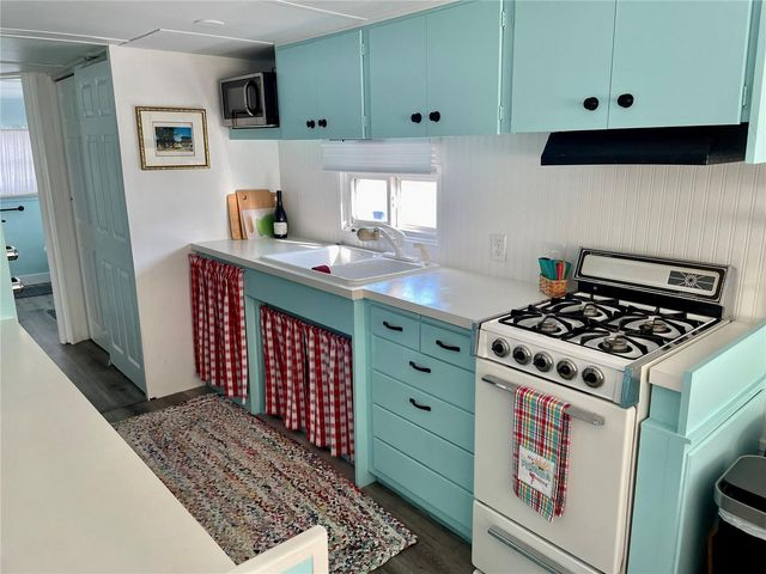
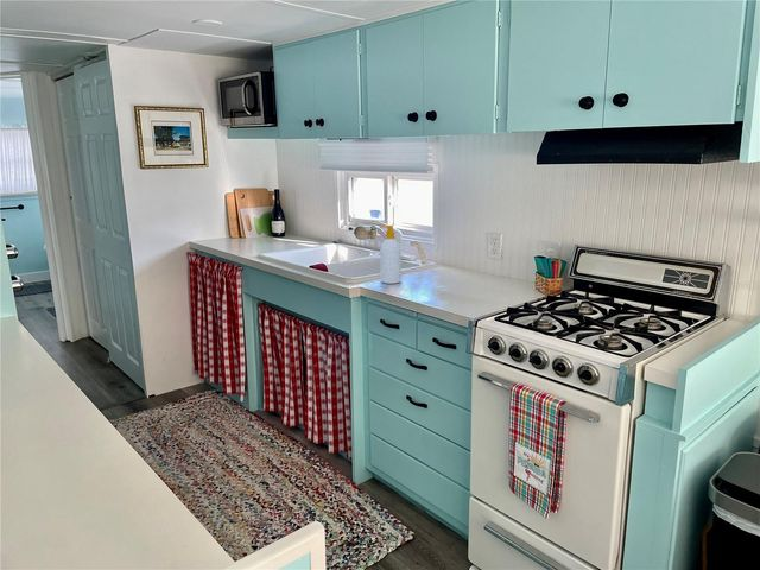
+ soap bottle [379,224,403,285]
